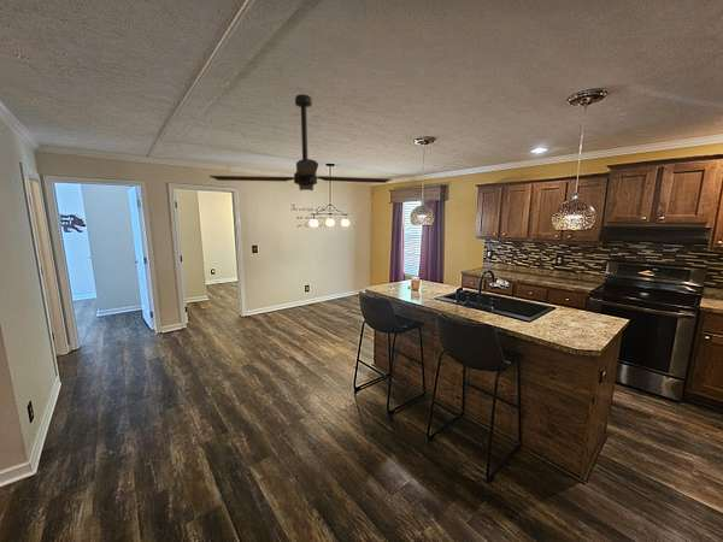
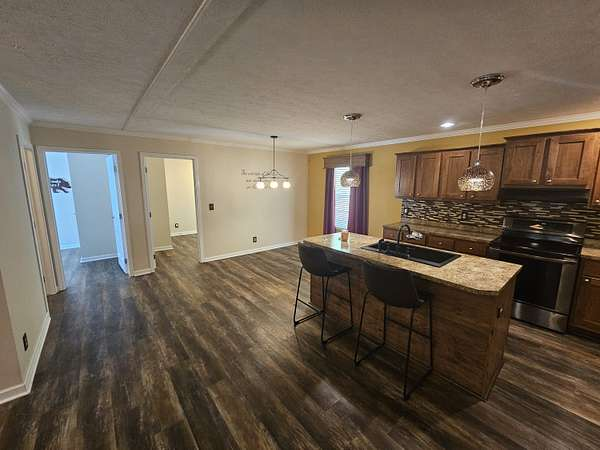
- ceiling fan [208,93,393,193]
